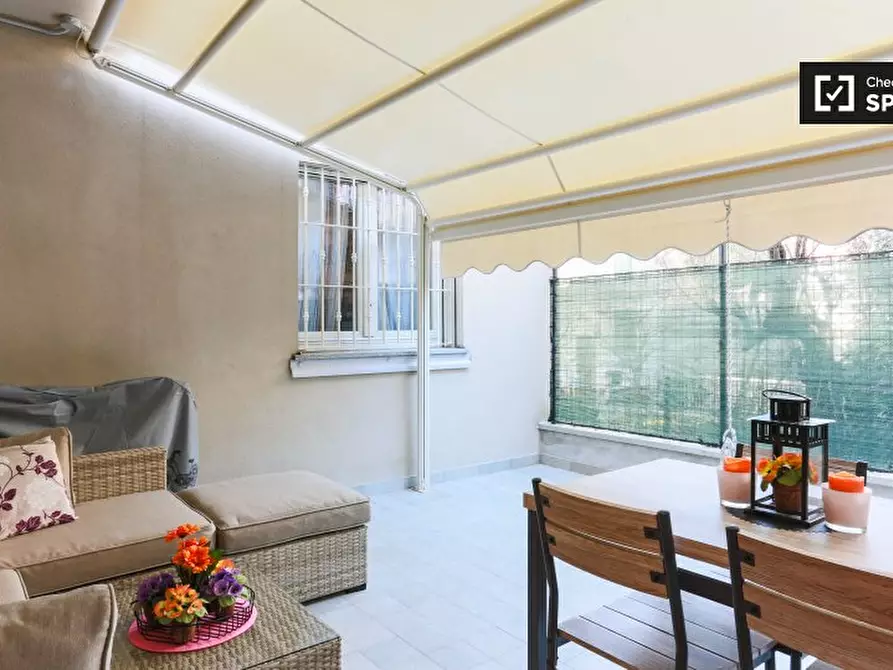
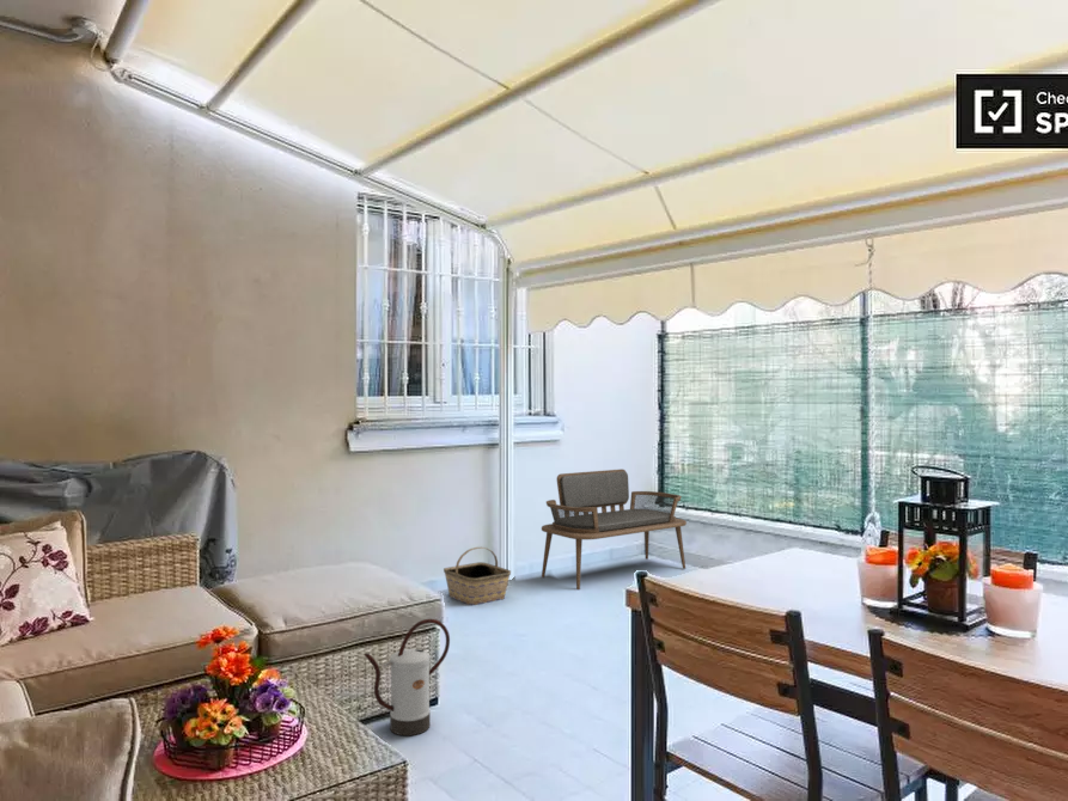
+ bench [541,467,688,591]
+ basket [443,546,512,606]
+ watering can [362,618,451,736]
